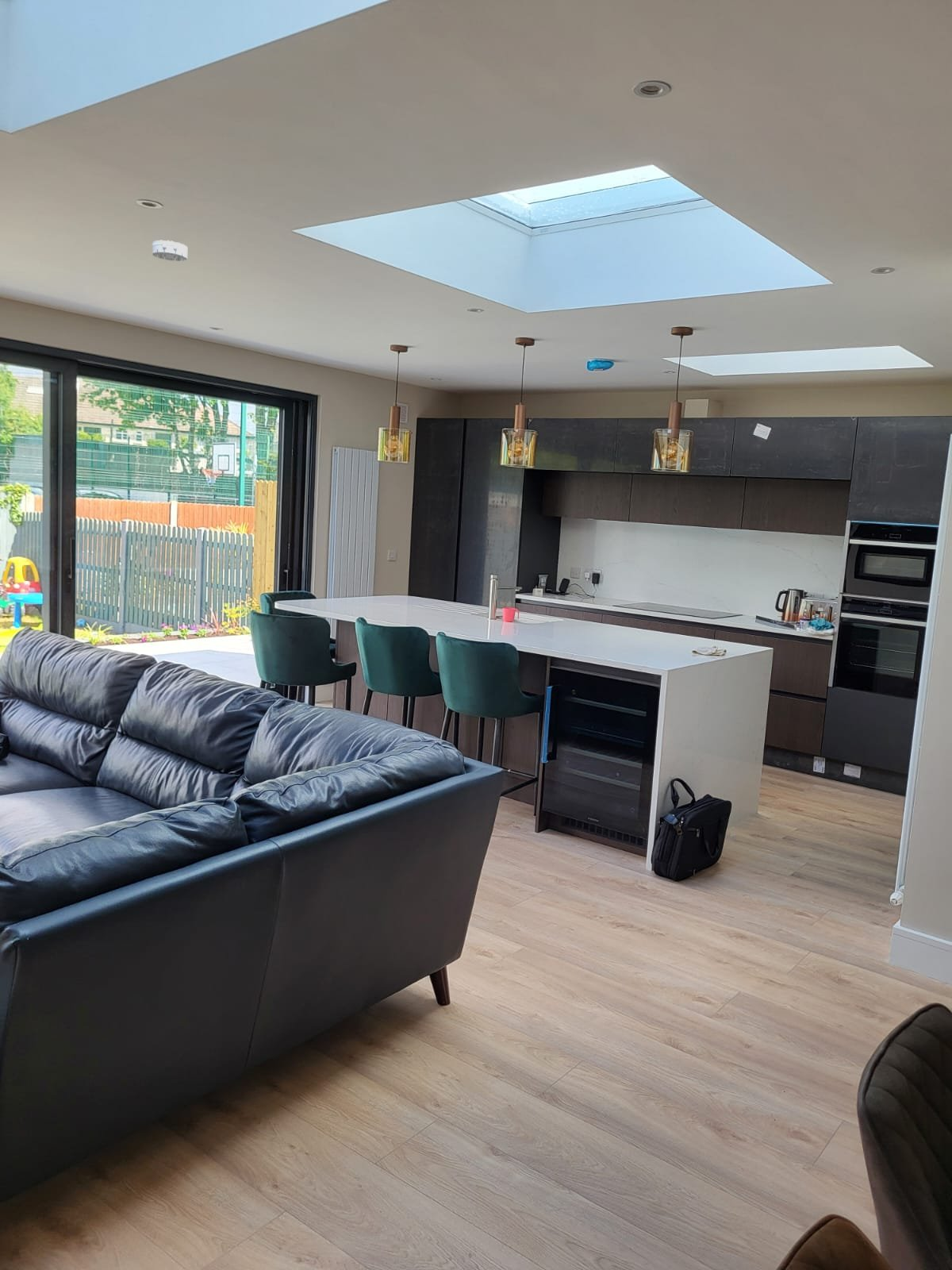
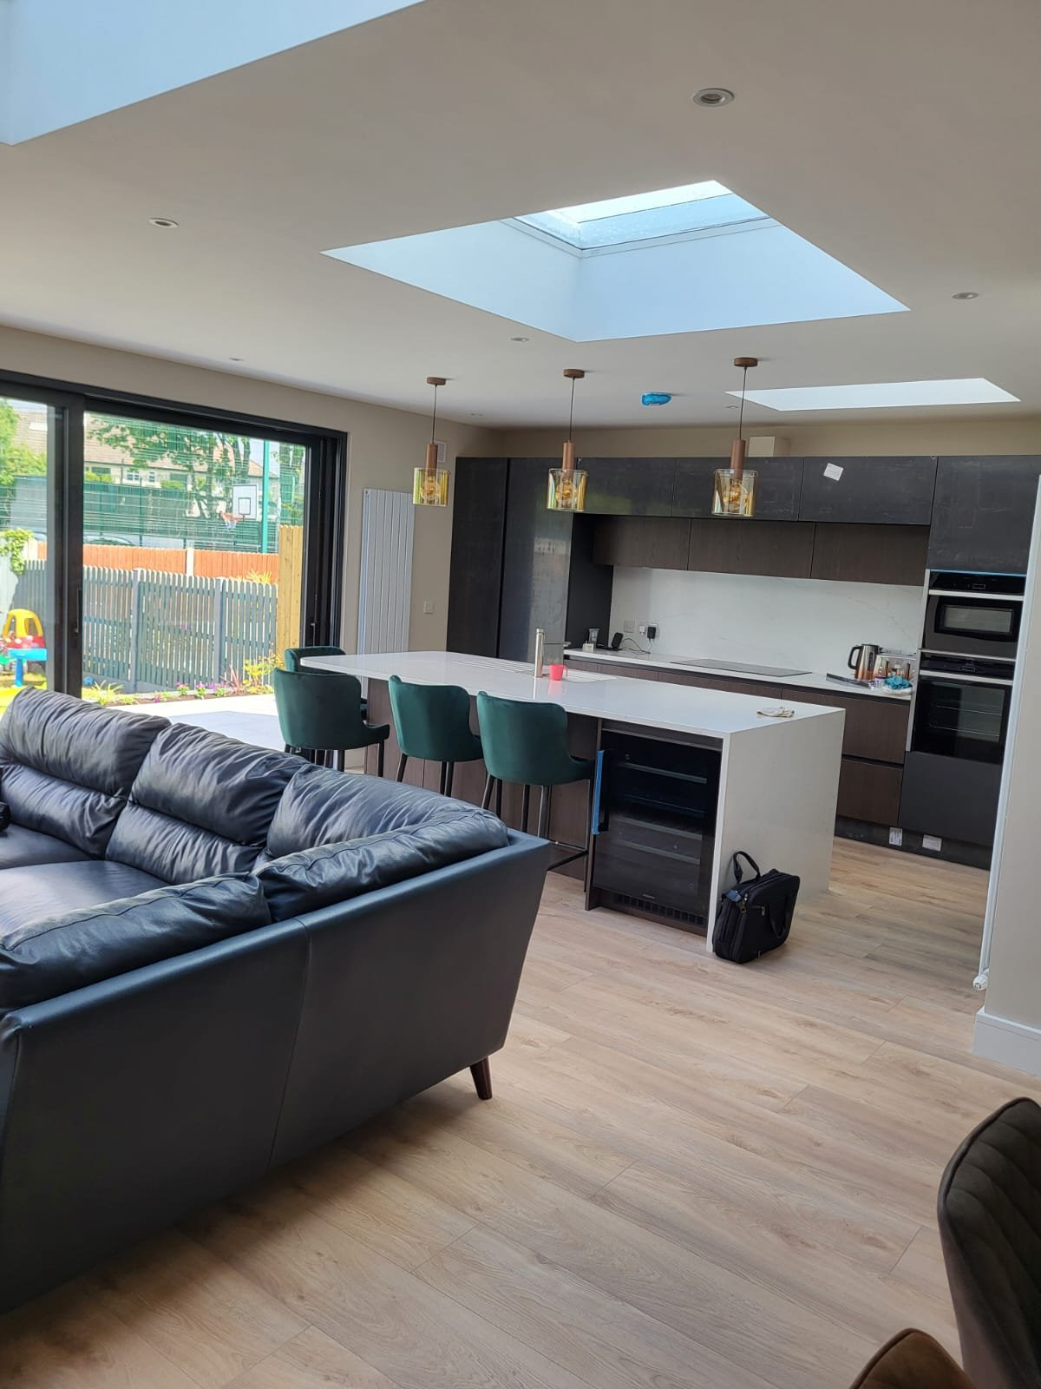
- smoke detector [152,240,188,262]
